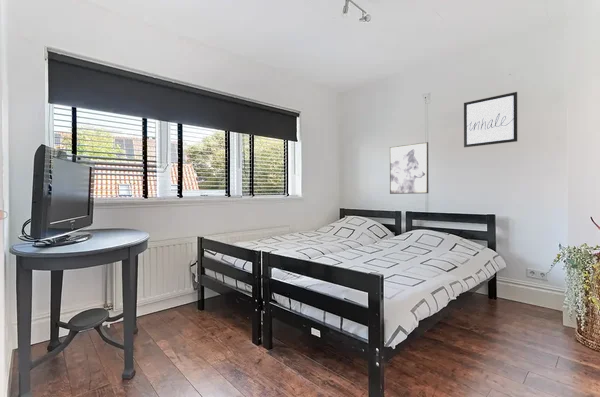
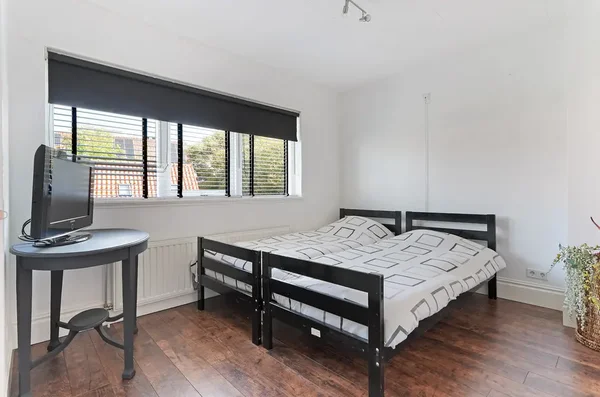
- wall art [389,141,429,195]
- wall art [463,91,518,148]
